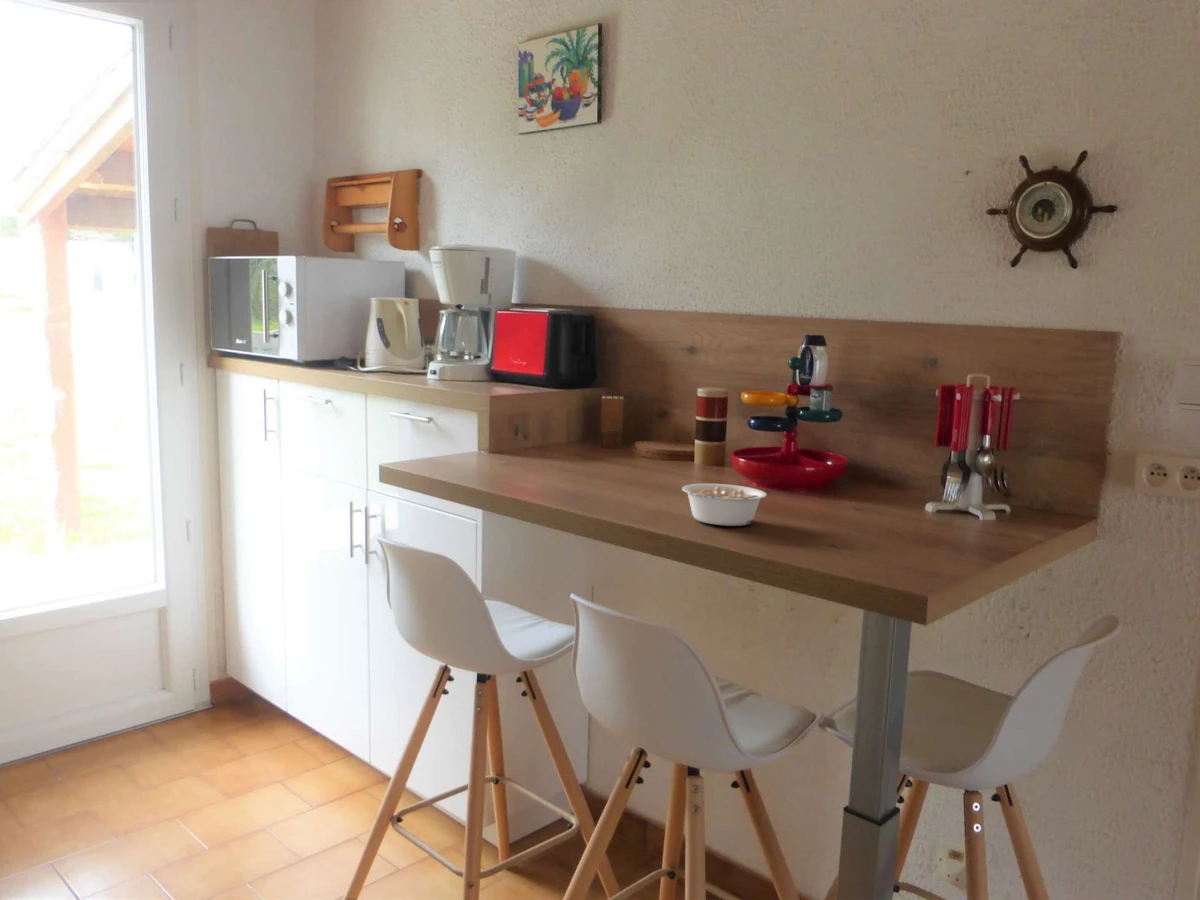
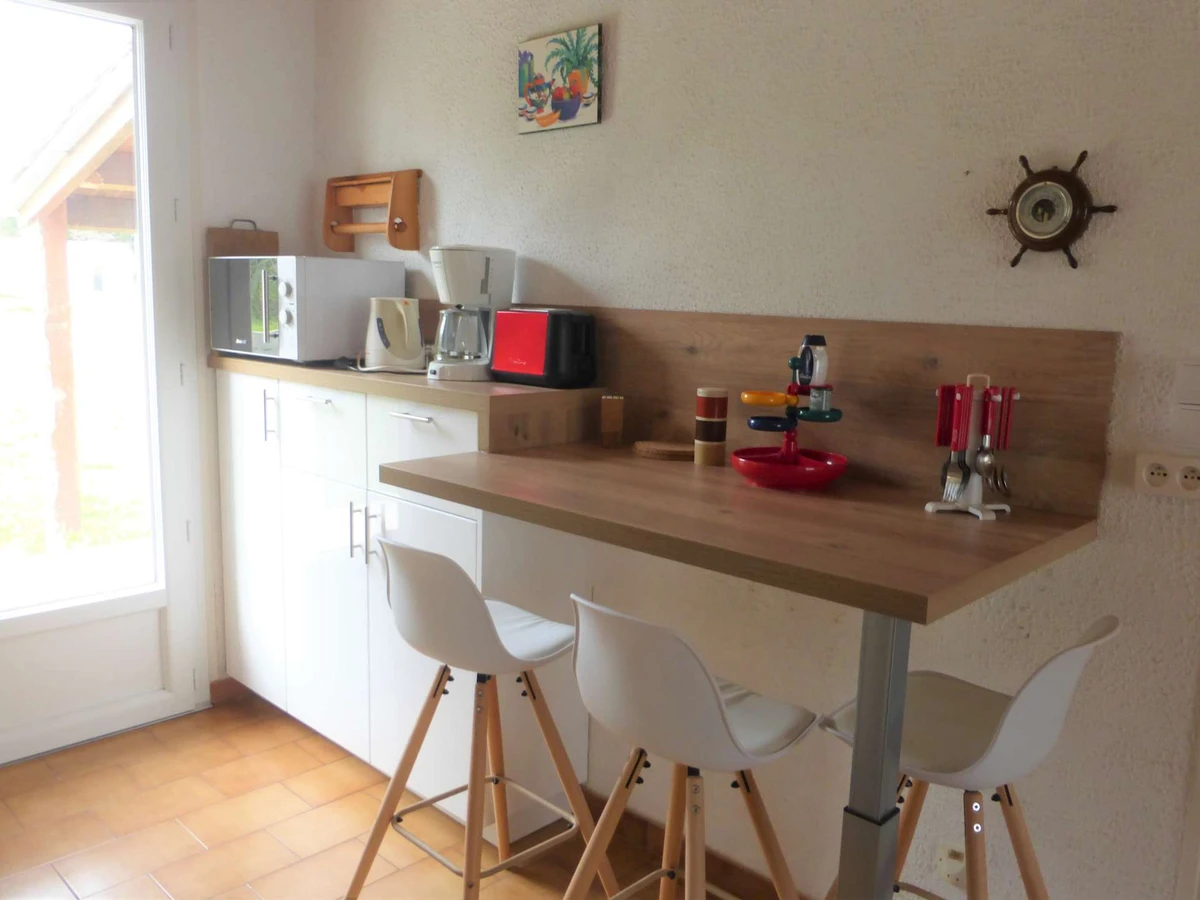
- legume [681,483,768,527]
